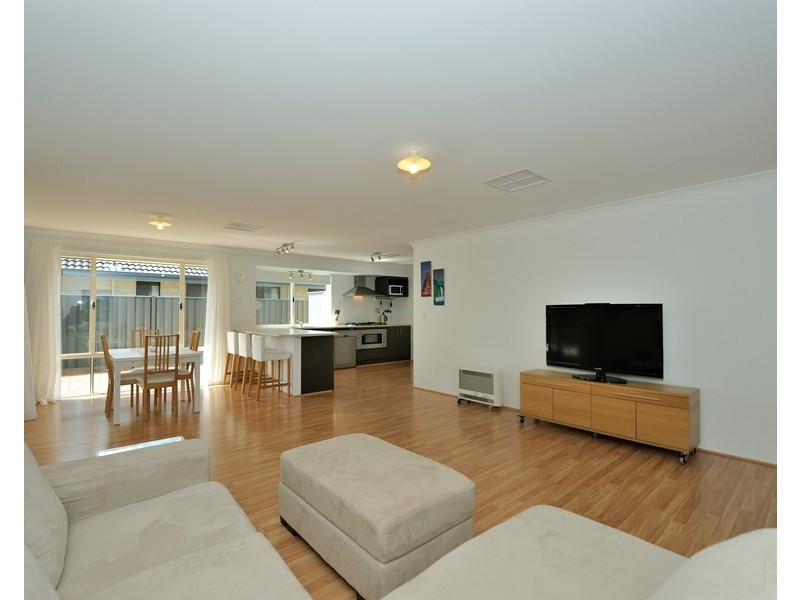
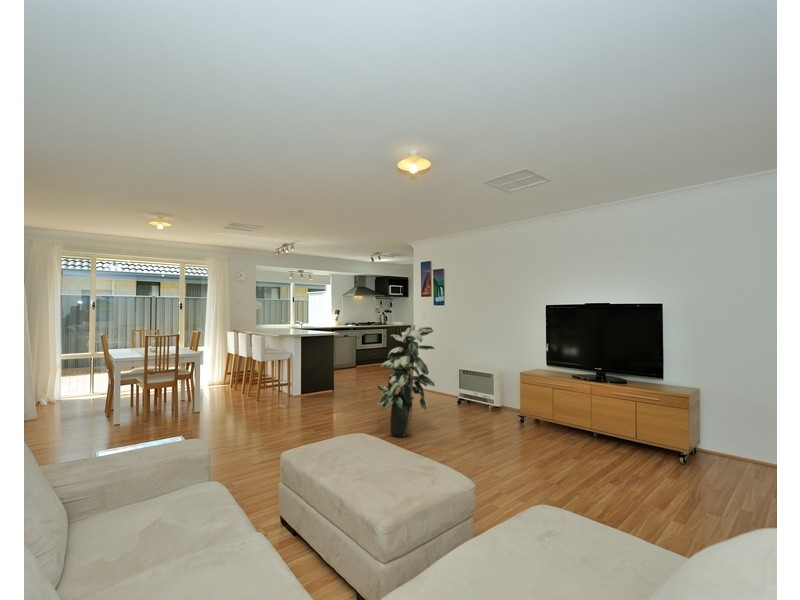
+ indoor plant [376,321,436,438]
